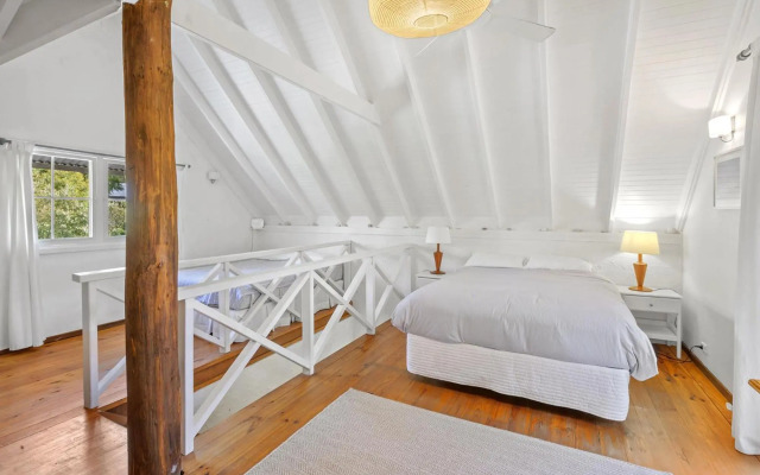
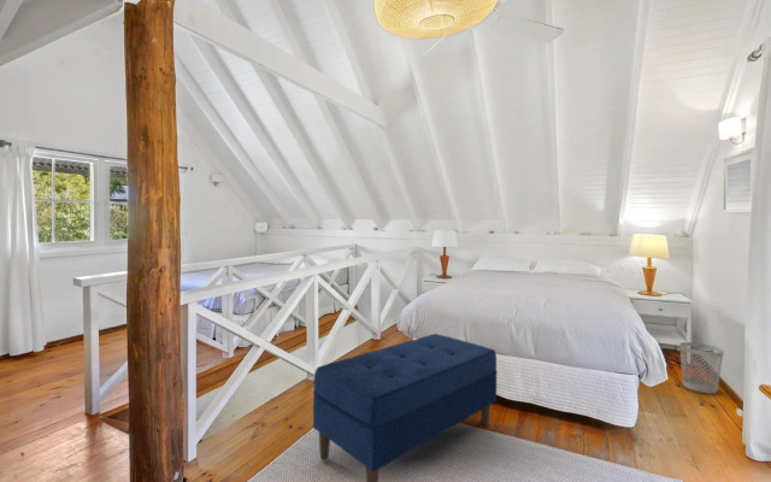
+ wastebasket [678,341,725,395]
+ bench [312,333,499,482]
